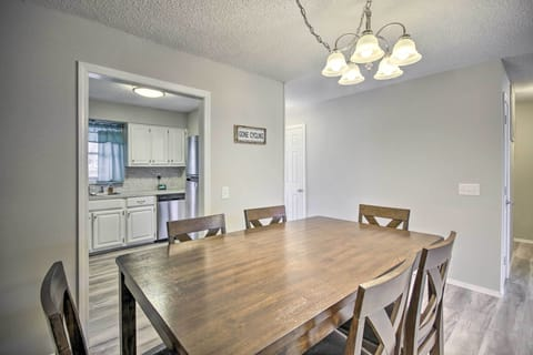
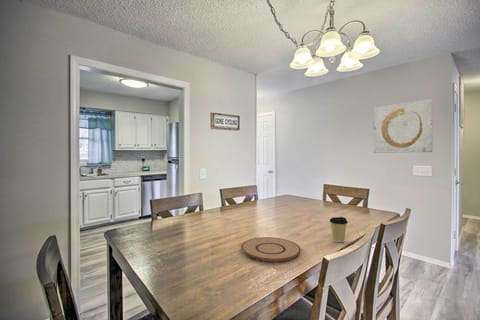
+ plate [240,236,302,263]
+ coffee cup [329,216,349,243]
+ wall art [373,98,434,154]
